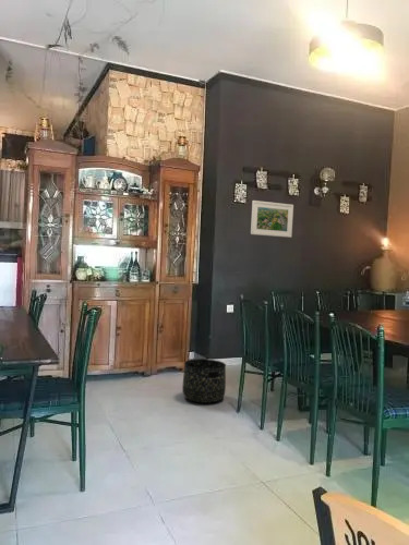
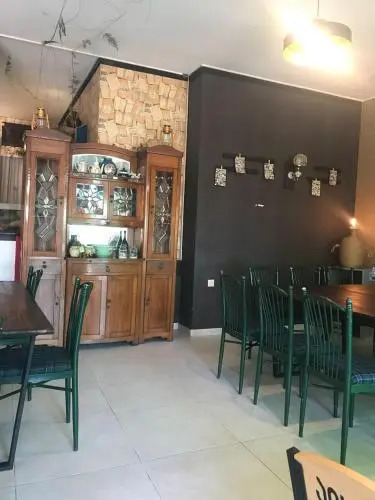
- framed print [250,199,294,239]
- basket [181,358,227,404]
